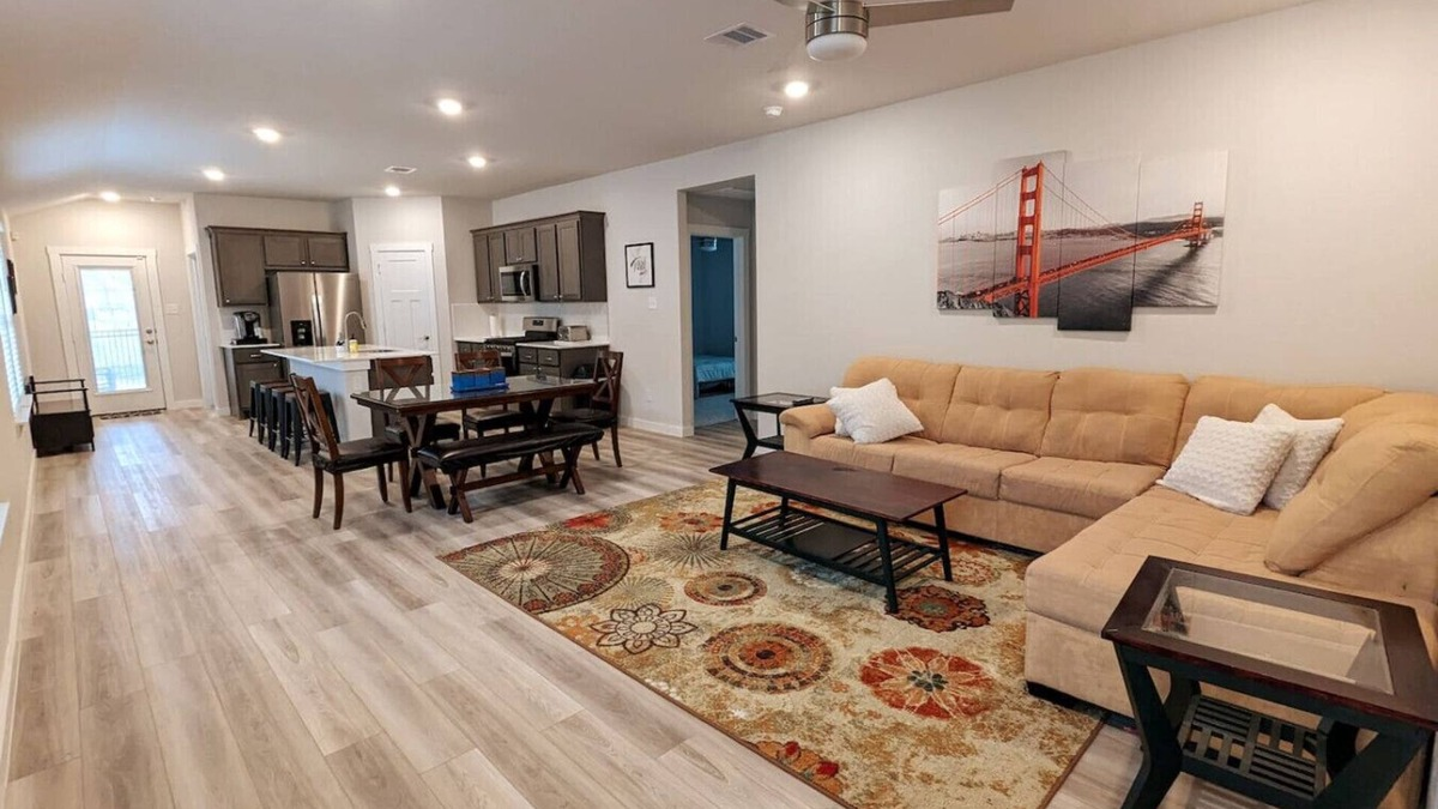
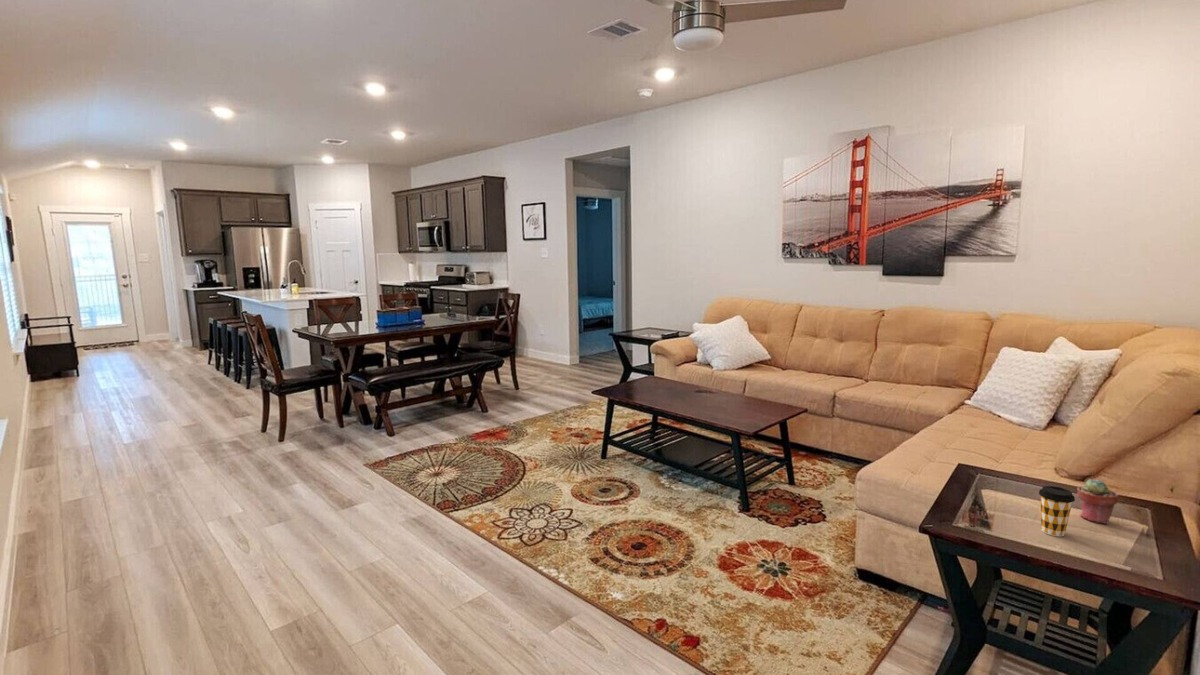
+ potted succulent [1076,478,1119,525]
+ coffee cup [1038,485,1076,537]
